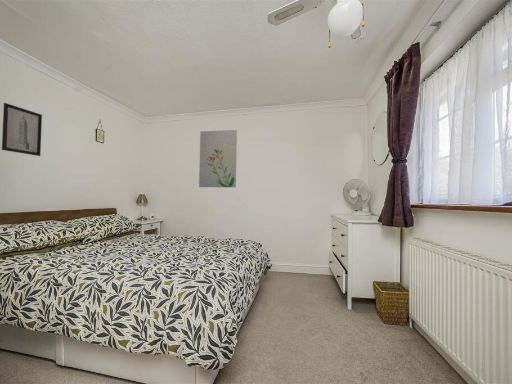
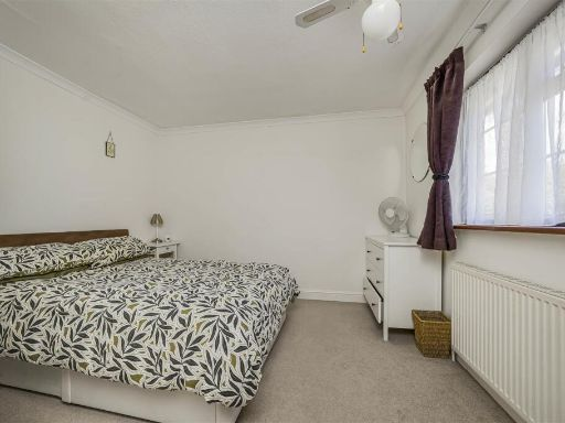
- wall art [198,129,238,188]
- wall art [1,102,43,157]
